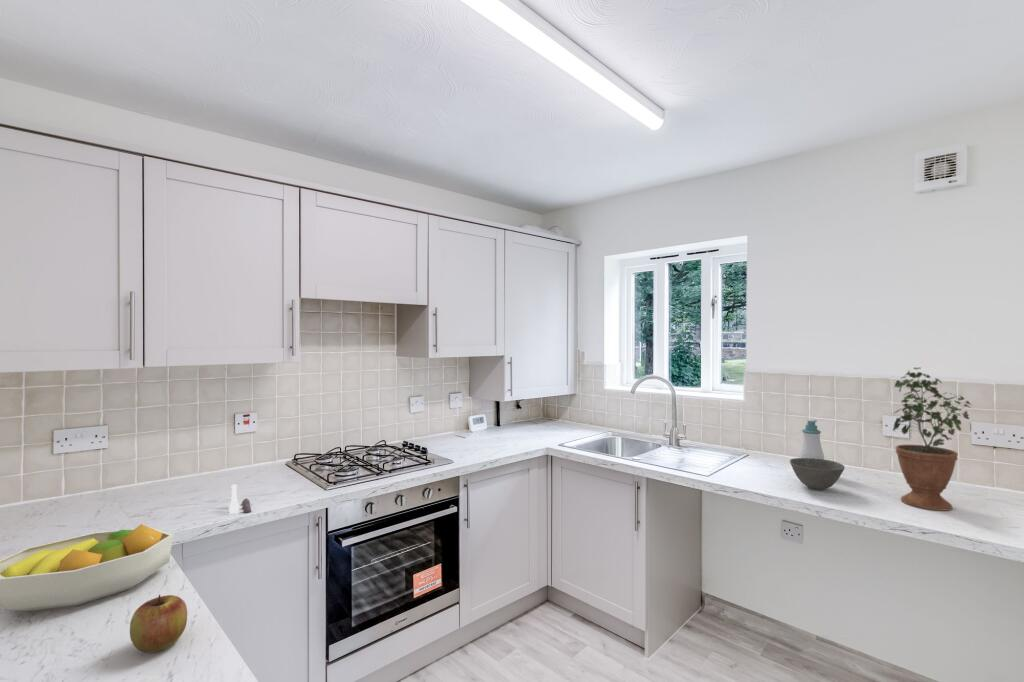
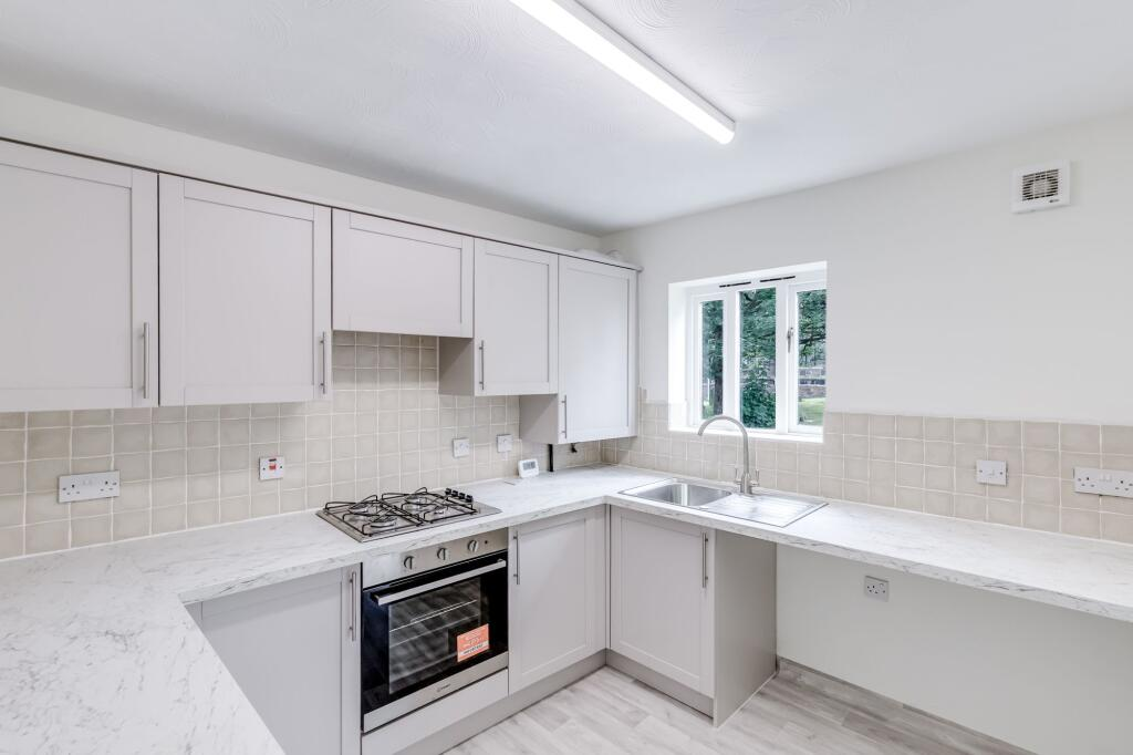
- salt and pepper shaker set [228,483,252,514]
- potted plant [892,366,973,512]
- apple [129,594,188,654]
- fruit bowl [0,523,175,612]
- bowl [789,457,846,491]
- soap bottle [798,419,825,460]
